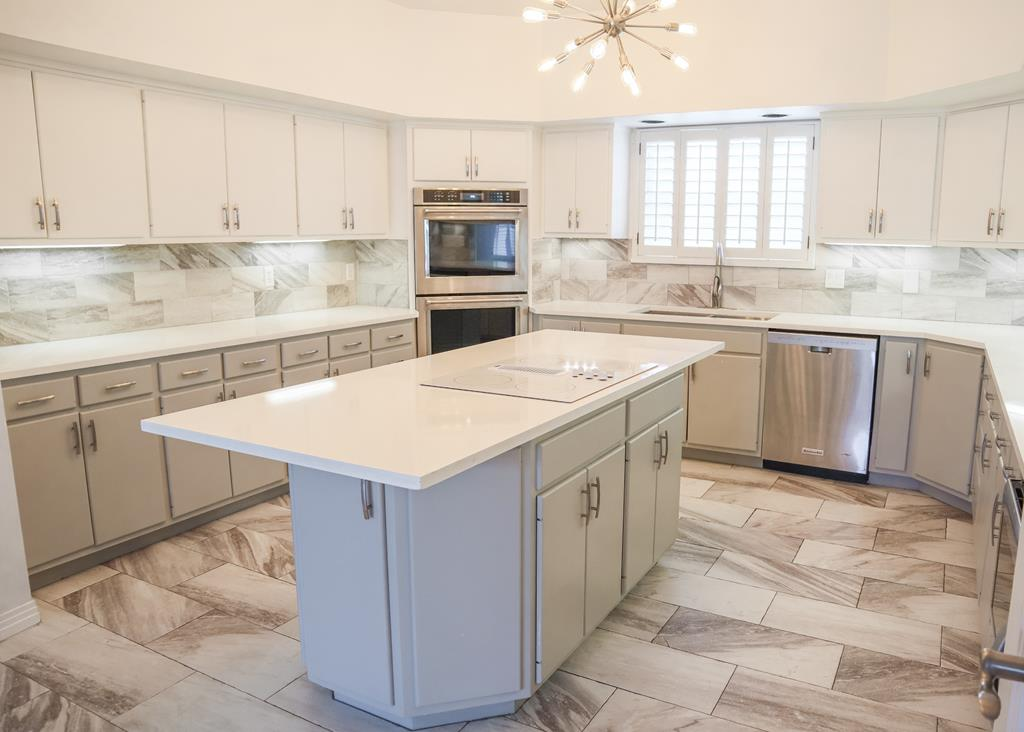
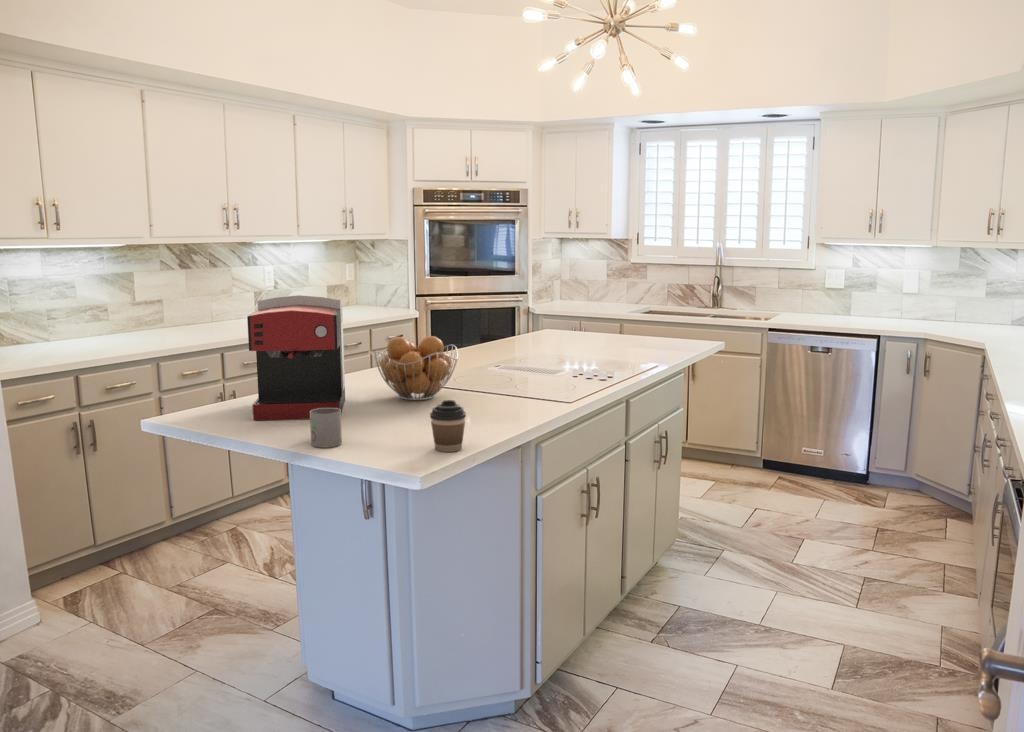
+ coffee maker [246,294,346,421]
+ coffee cup [429,399,467,453]
+ mug [309,408,343,449]
+ fruit basket [373,335,459,401]
